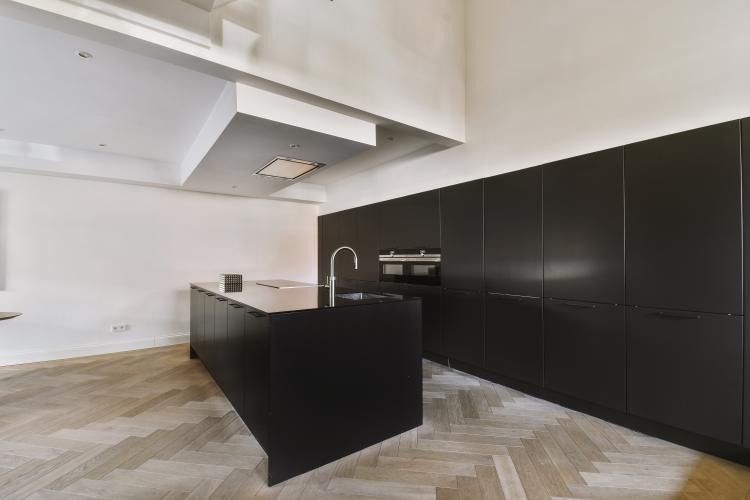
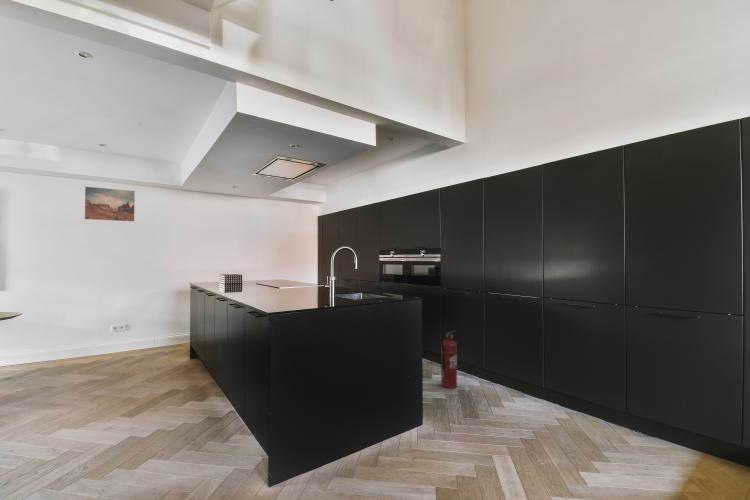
+ fire extinguisher [440,329,458,390]
+ wall art [84,186,136,222]
